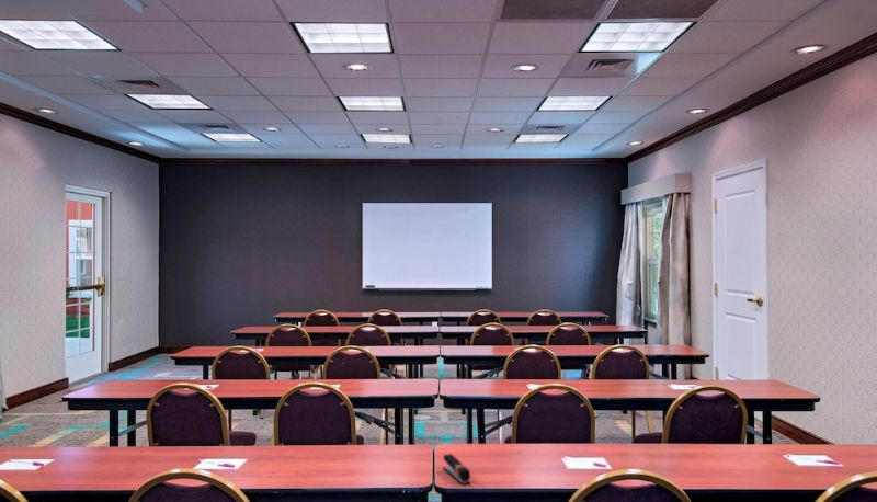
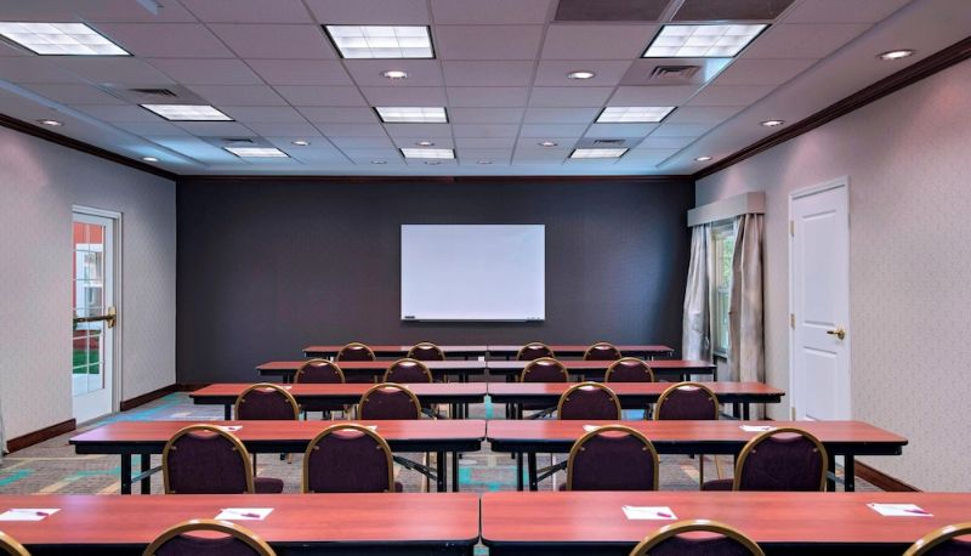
- stapler [442,453,471,486]
